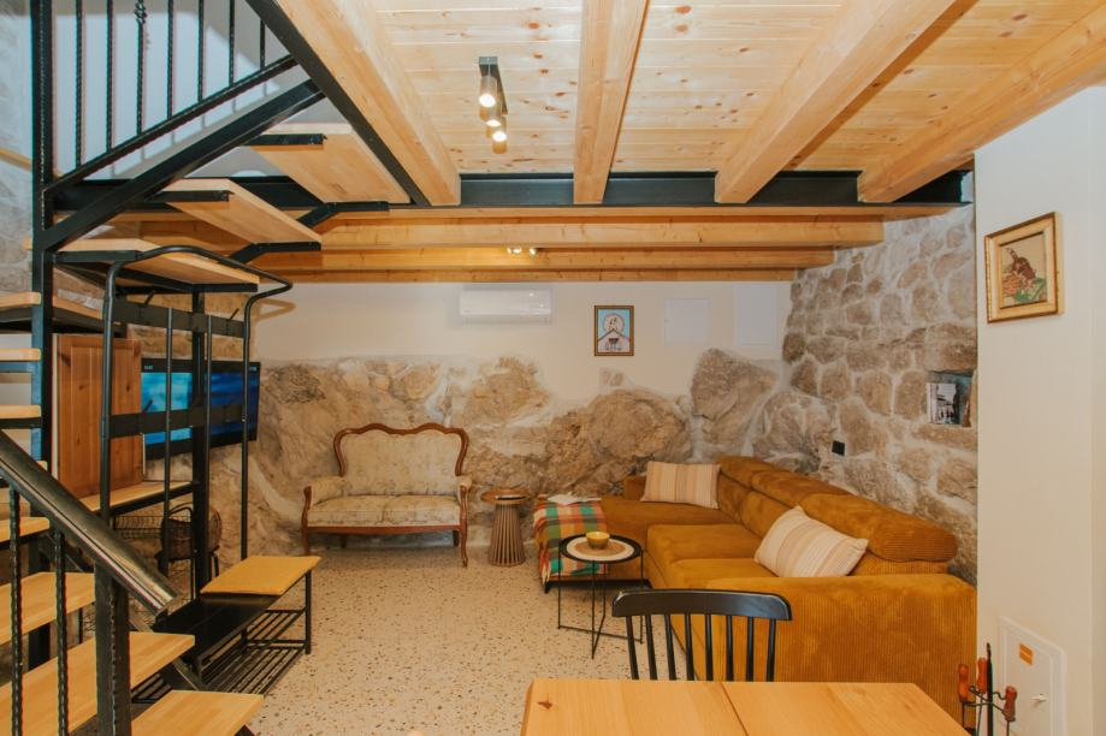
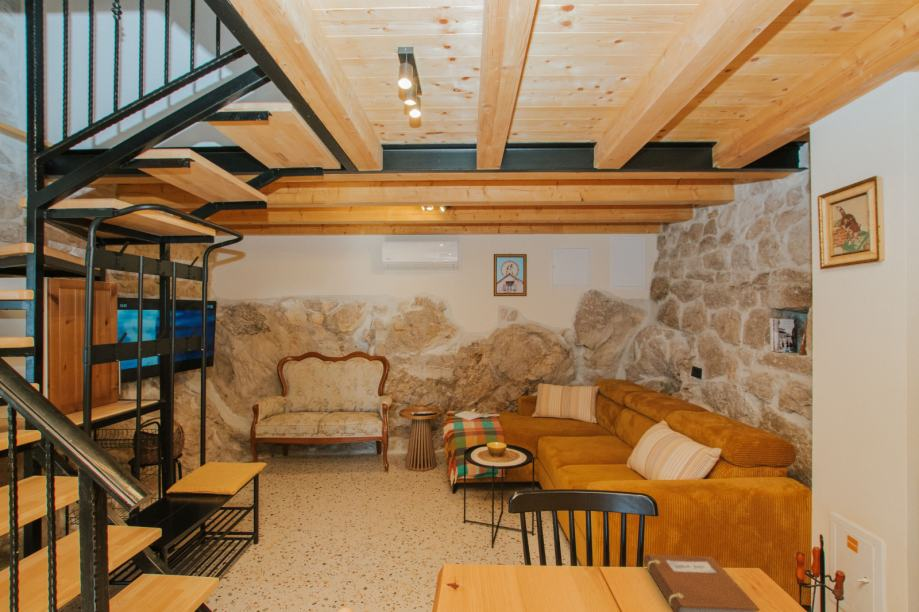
+ notebook [643,553,761,612]
